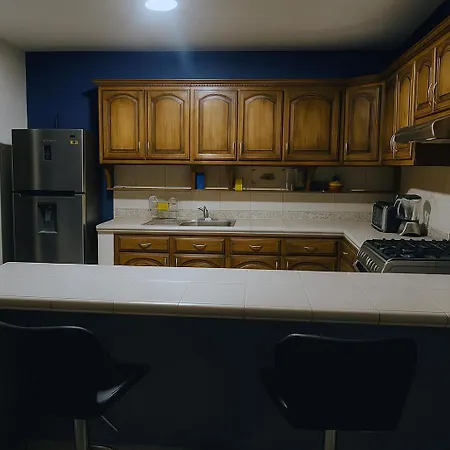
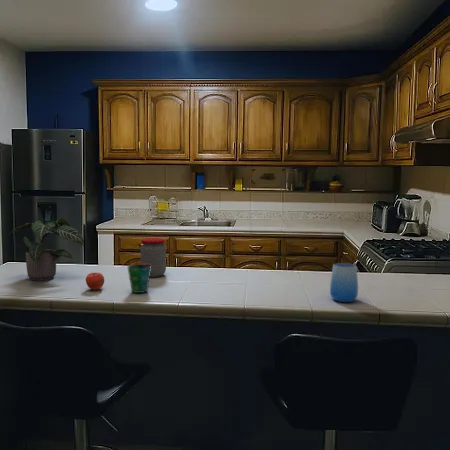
+ cup [329,262,359,303]
+ potted plant [8,217,85,282]
+ jar [140,237,167,278]
+ apple [85,272,105,291]
+ cup [126,263,151,294]
